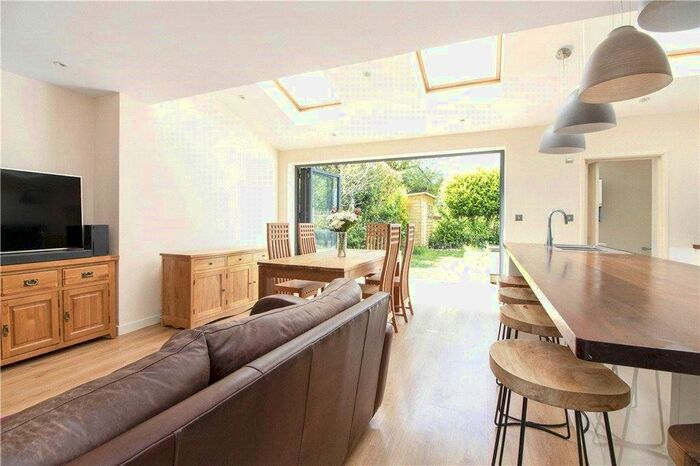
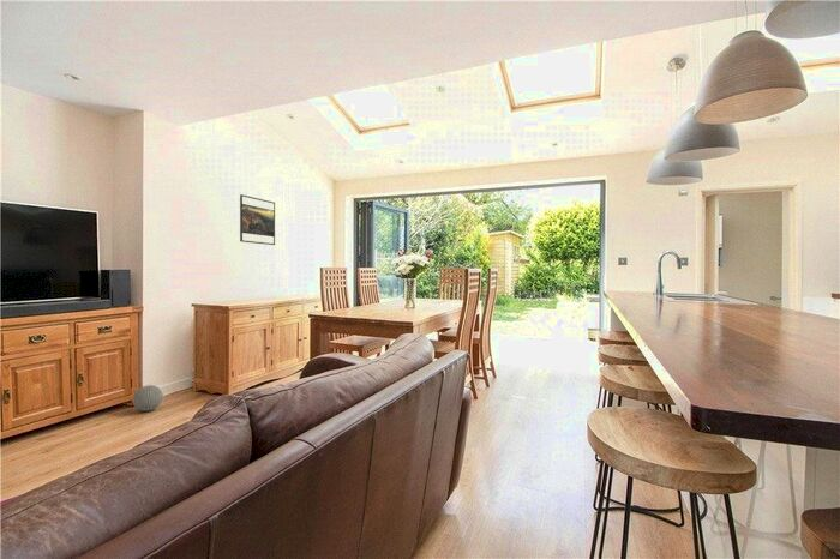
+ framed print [239,193,276,246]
+ decorative ball [132,384,164,413]
